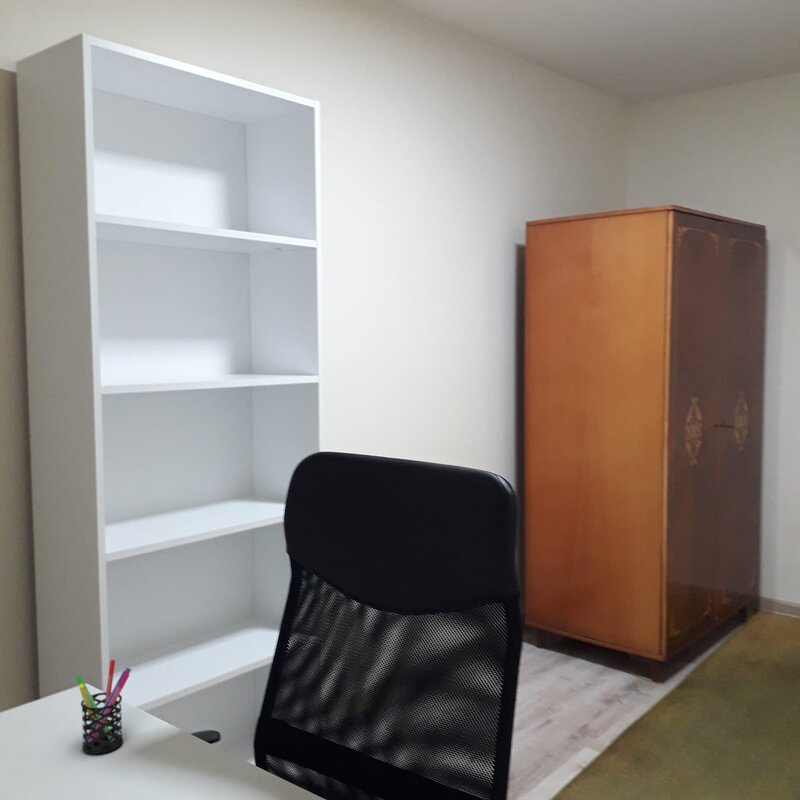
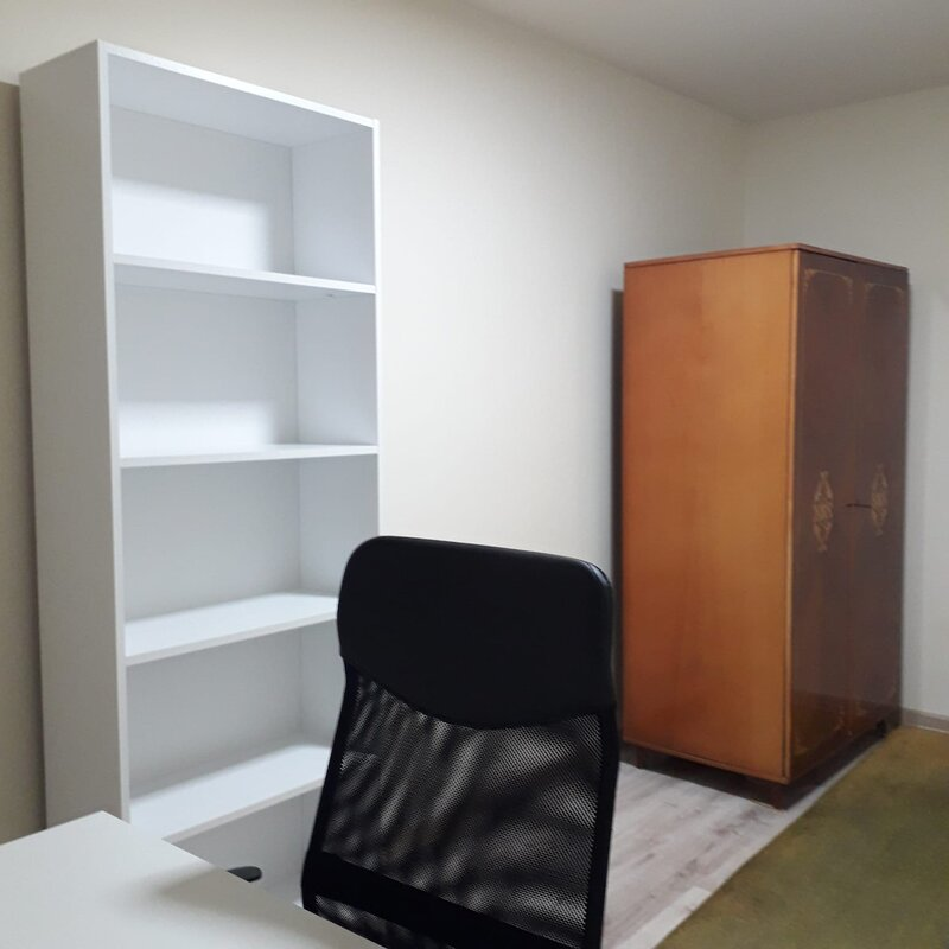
- pen holder [75,659,132,755]
